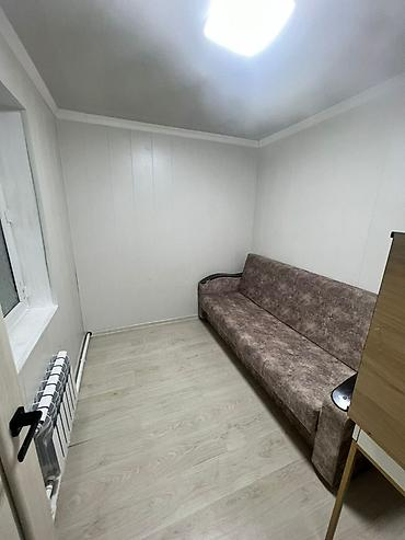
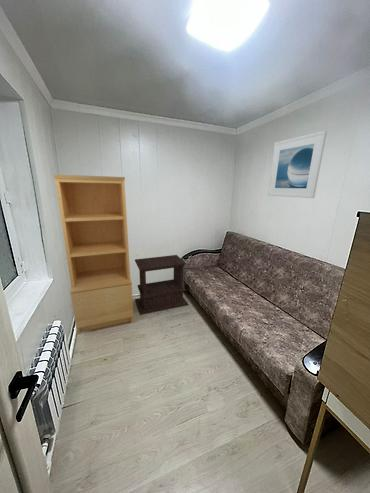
+ side table [134,254,189,316]
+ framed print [267,130,328,199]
+ bookcase [53,174,135,336]
